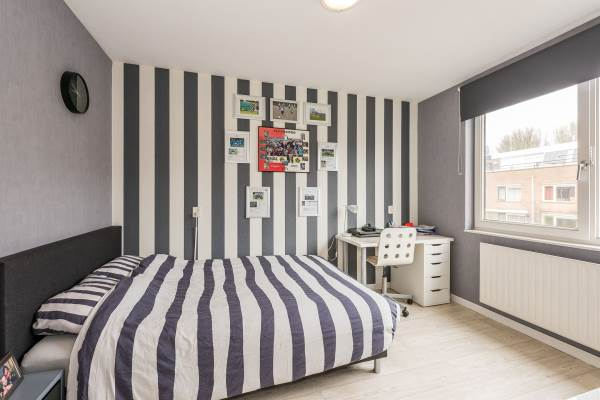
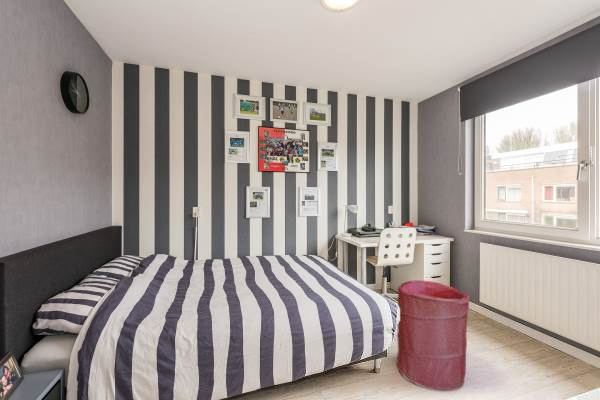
+ laundry hamper [396,279,471,392]
